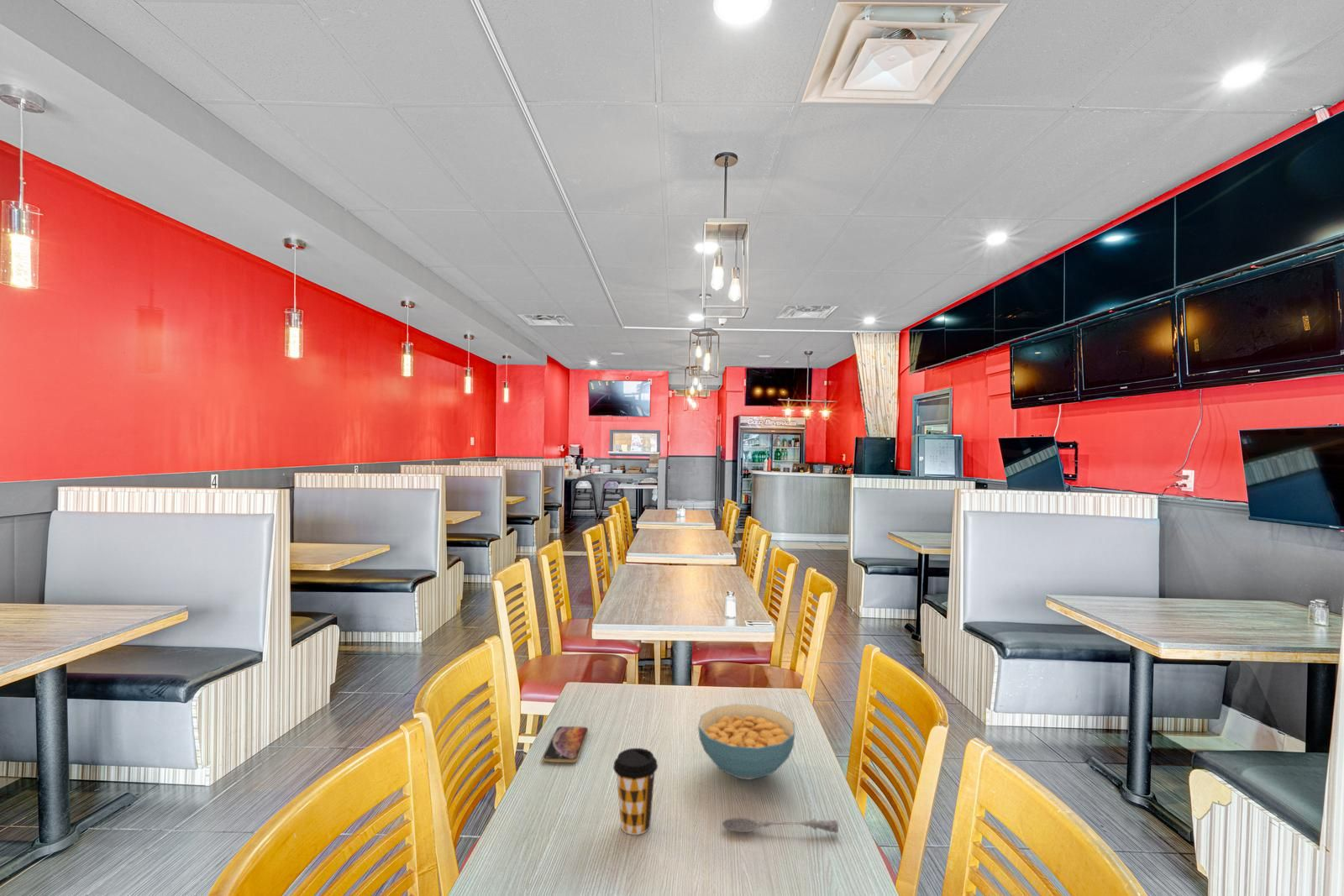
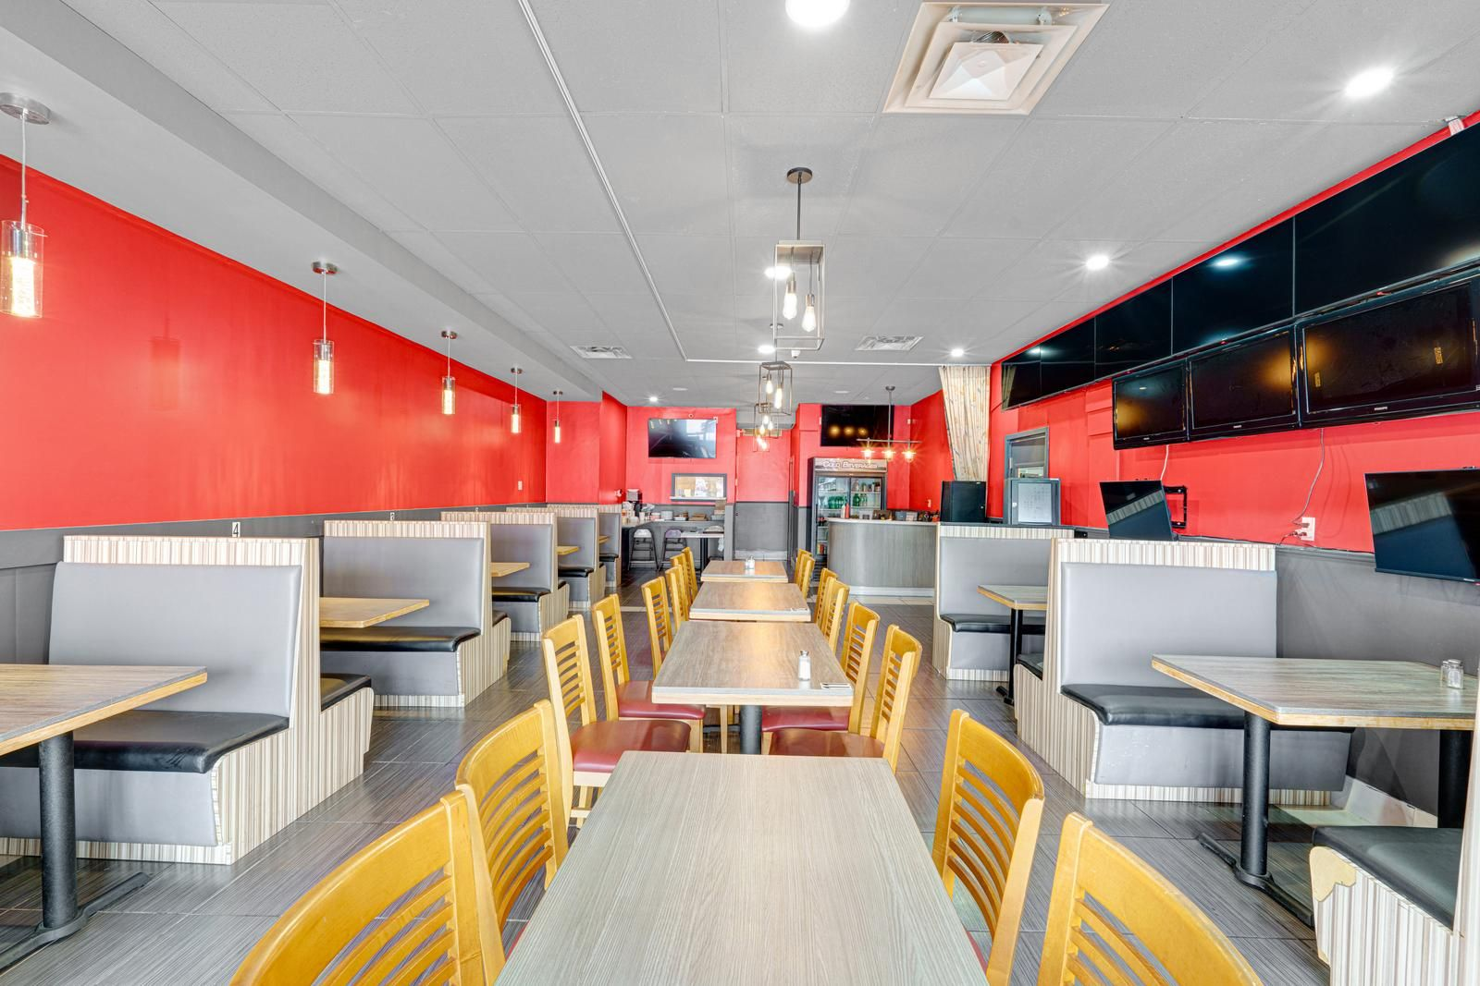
- coffee cup [612,747,659,836]
- cereal bowl [697,703,795,781]
- soupspoon [722,817,839,834]
- smartphone [542,726,589,763]
